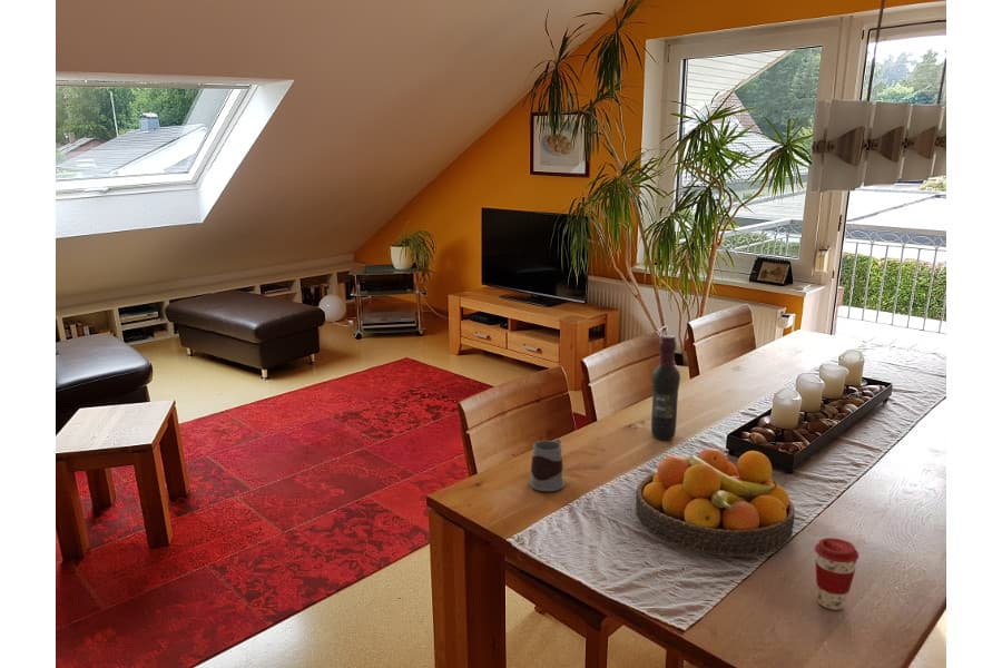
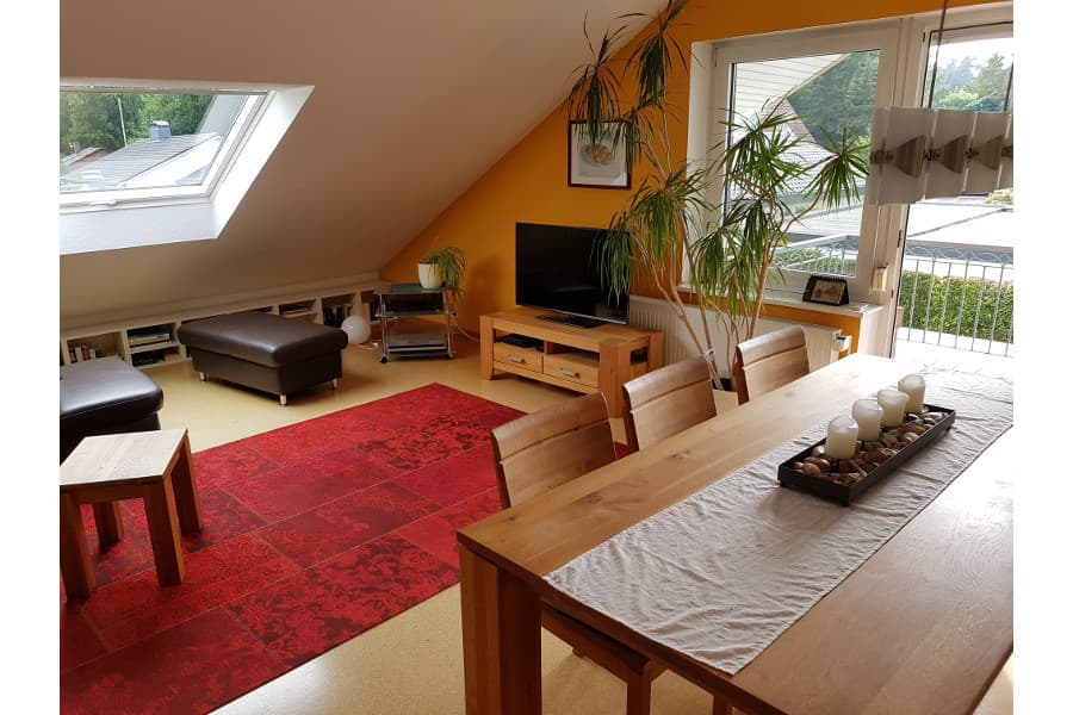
- mug [528,438,566,492]
- fruit bowl [635,448,796,557]
- wine bottle [650,334,681,441]
- coffee cup [814,537,859,611]
